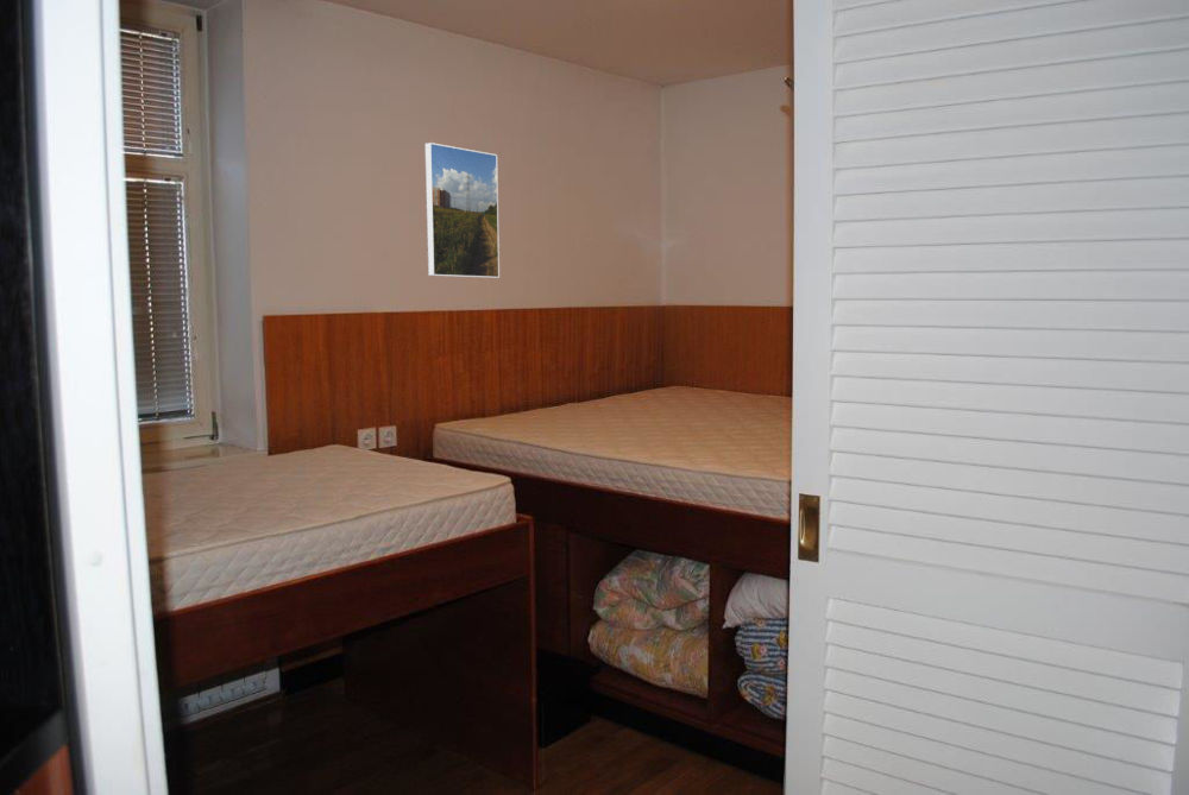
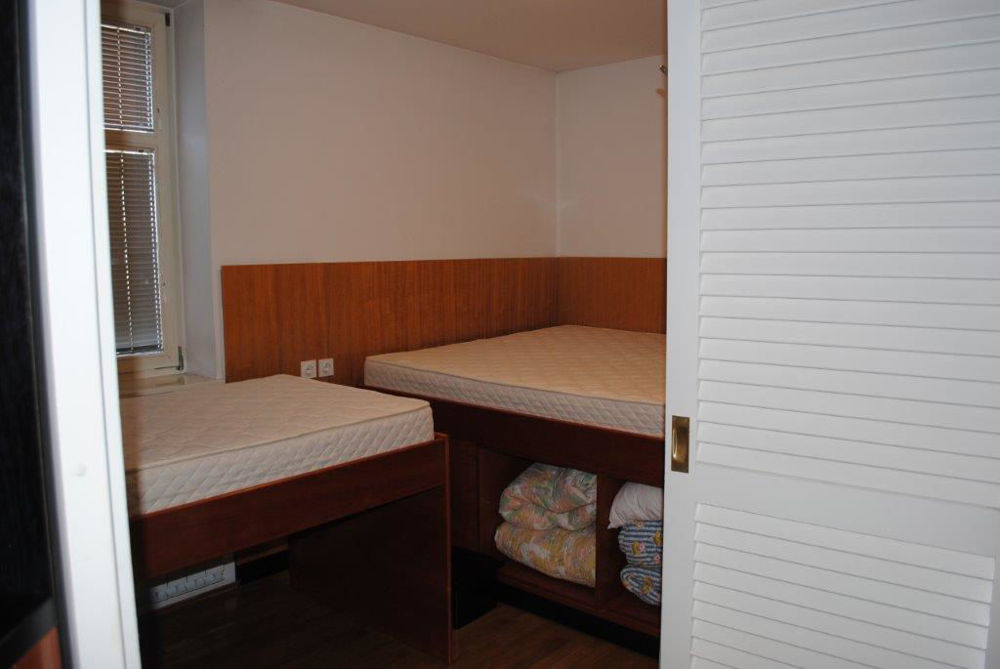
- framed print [424,141,501,279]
